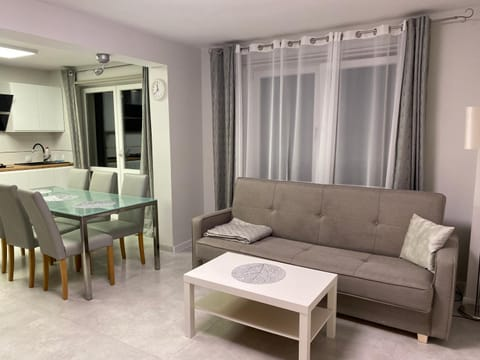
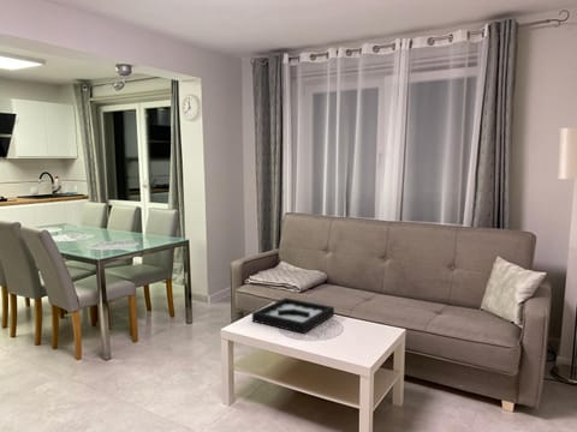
+ decorative tray [251,296,335,335]
